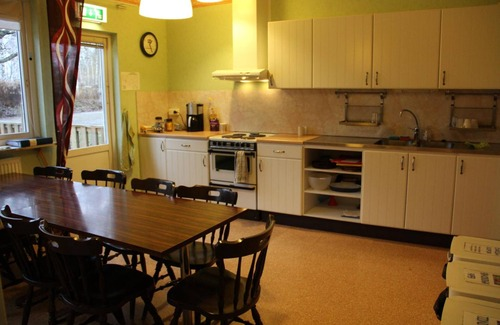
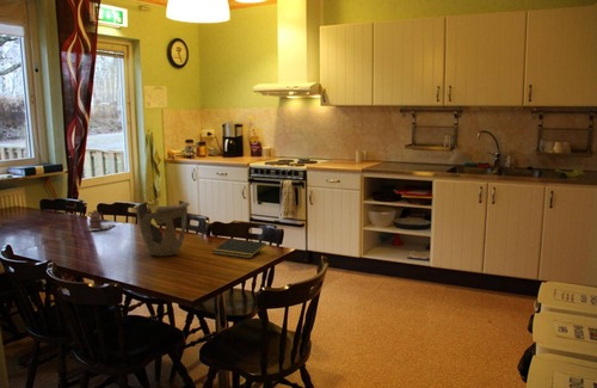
+ notepad [211,238,267,259]
+ decorative bowl [133,199,191,258]
+ teapot [87,209,116,232]
